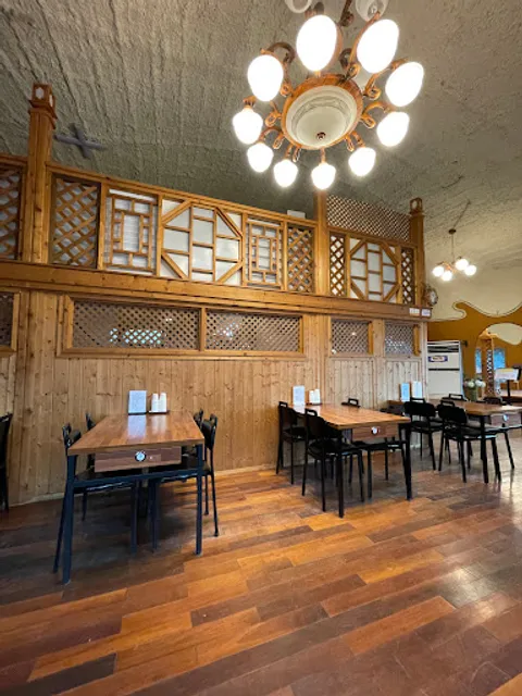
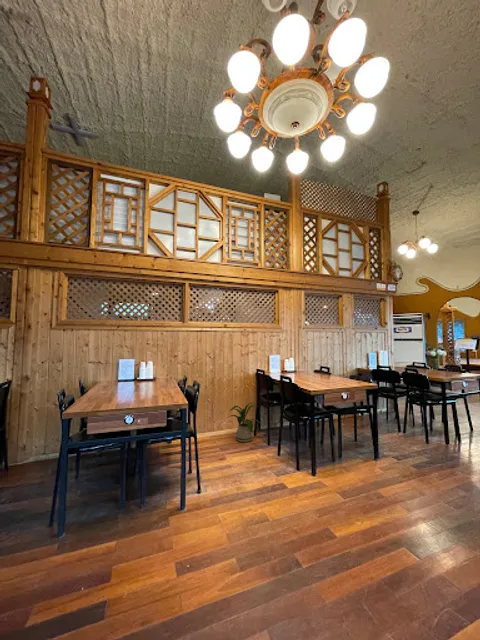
+ house plant [226,402,263,443]
